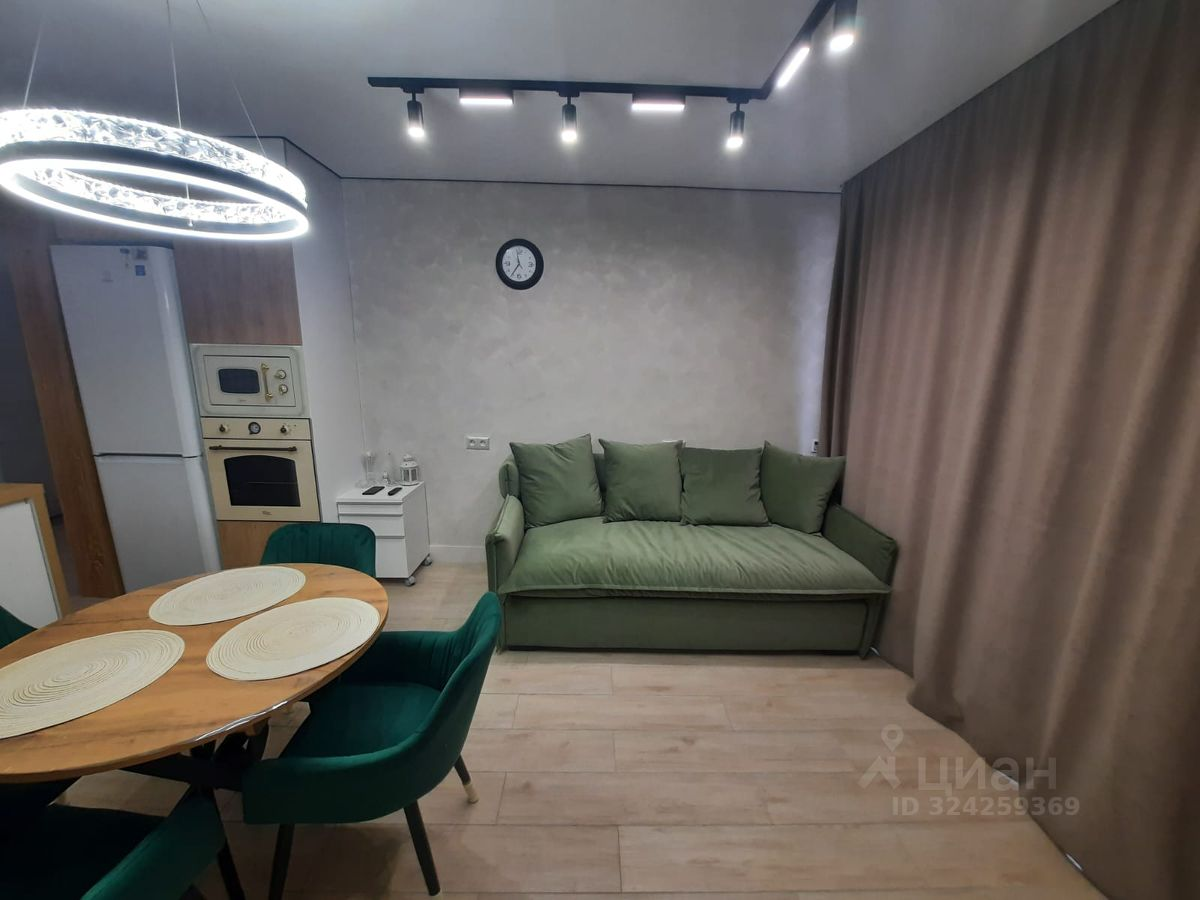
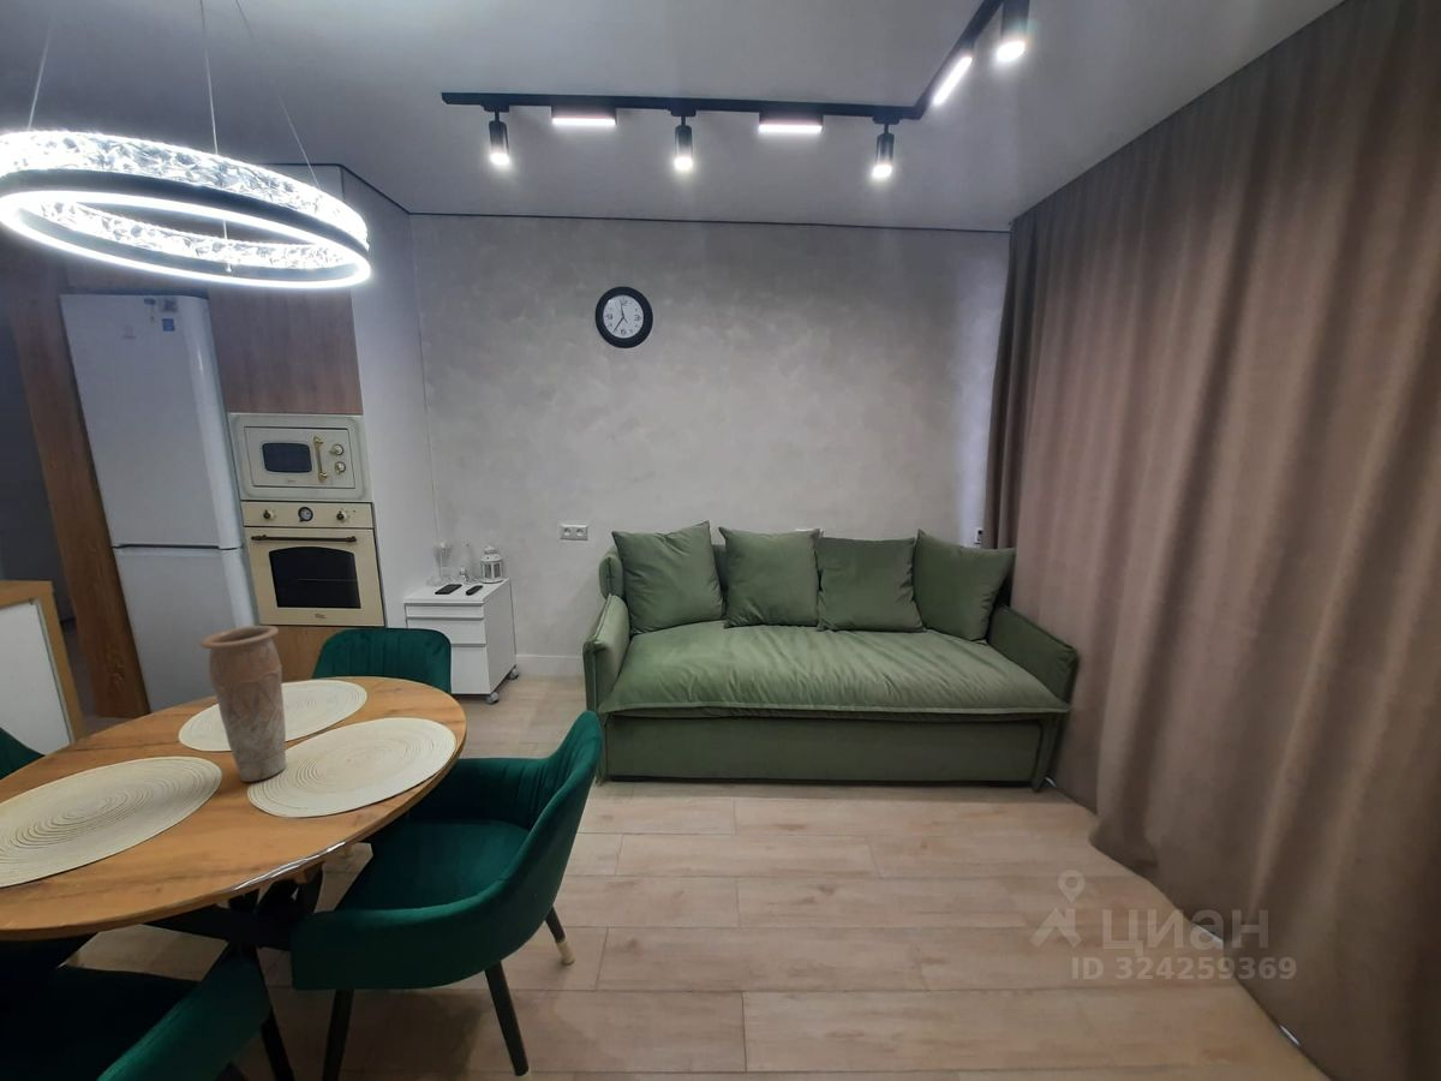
+ vase [198,625,287,783]
